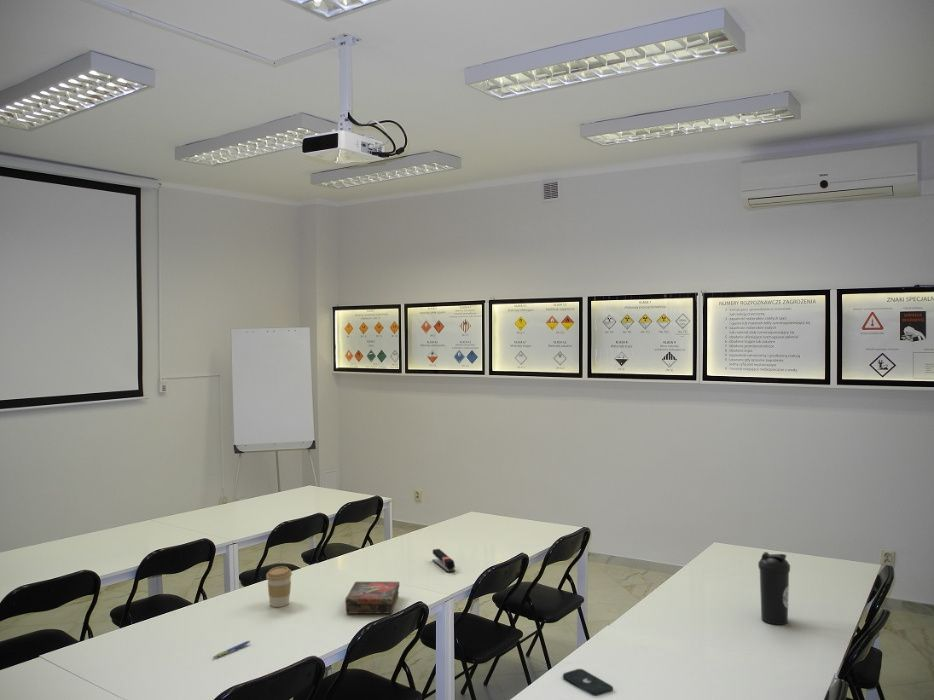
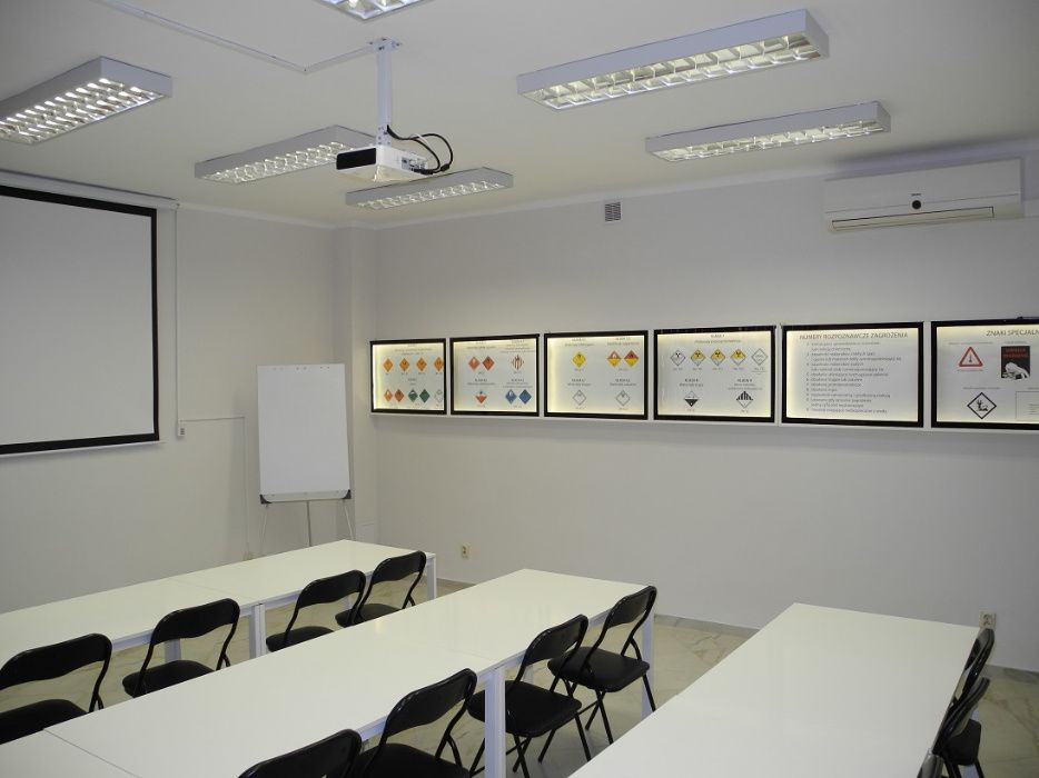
- pen [212,640,251,659]
- water bottle [757,551,791,626]
- book [344,581,400,615]
- smartphone [562,668,614,697]
- coffee cup [265,565,293,608]
- stapler [431,548,456,573]
